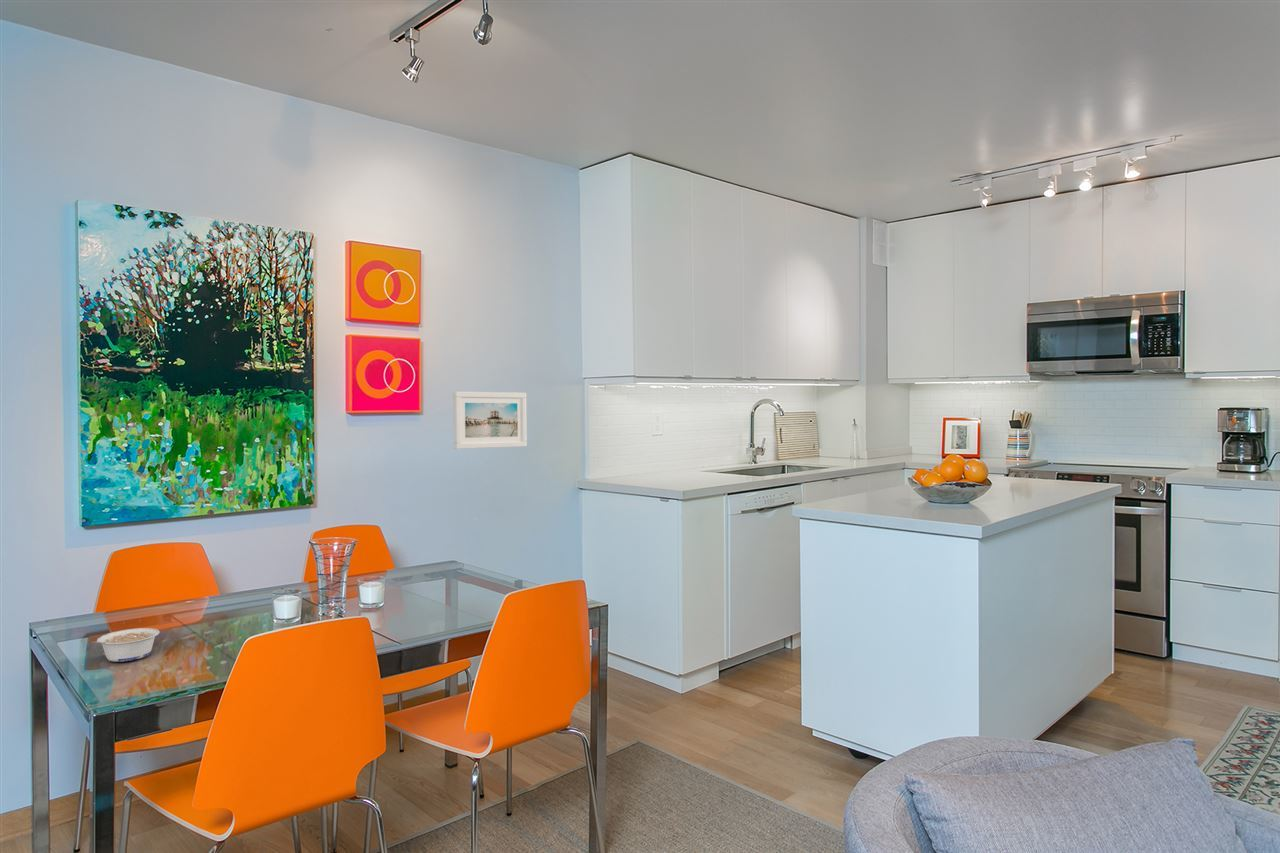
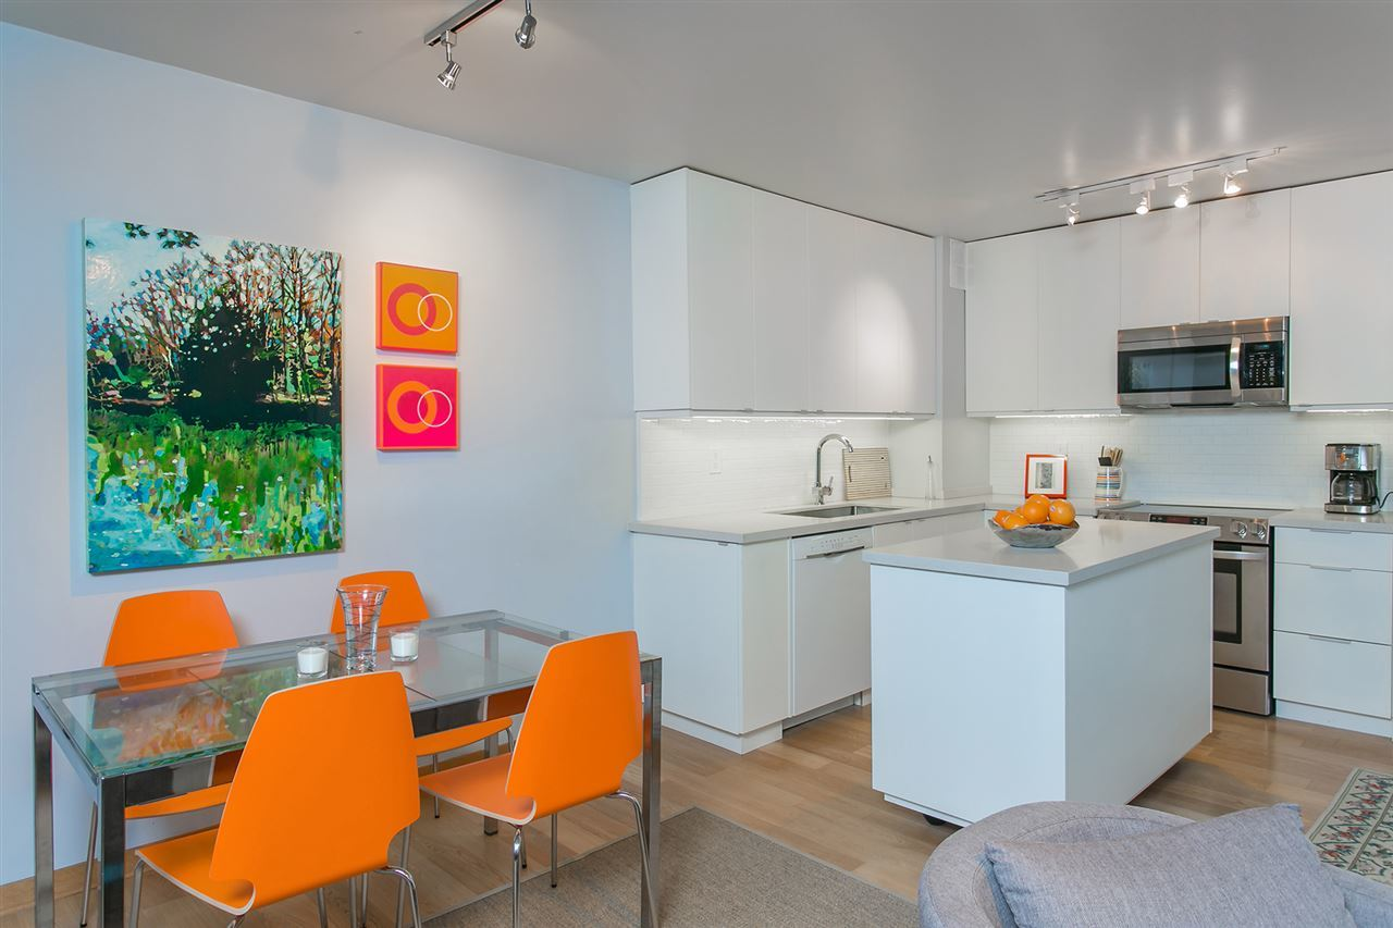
- legume [91,627,161,663]
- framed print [452,390,528,450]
